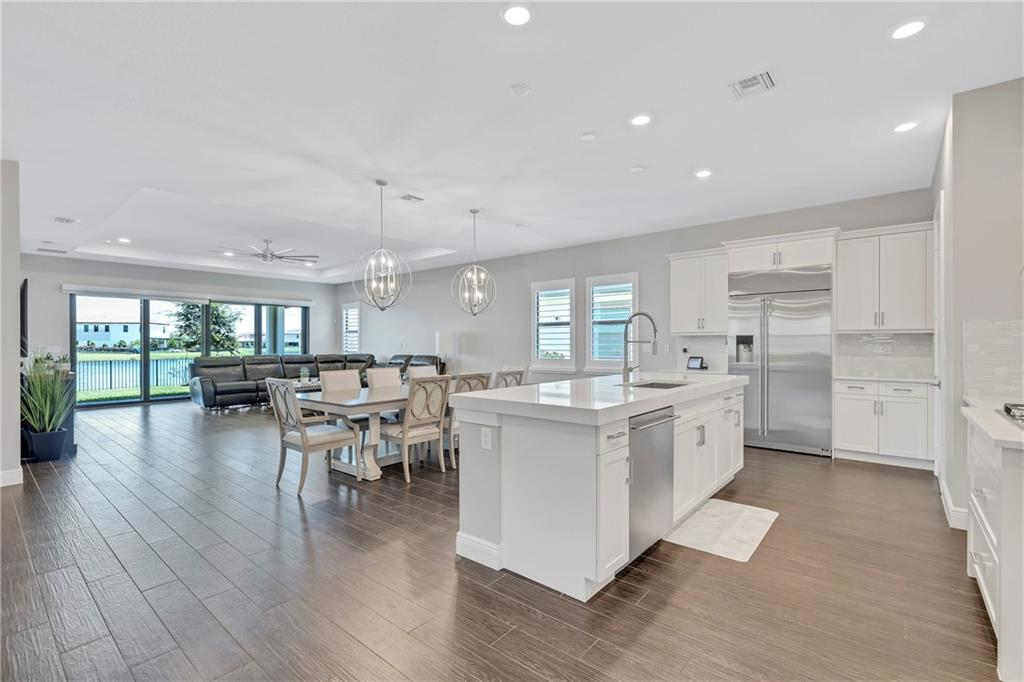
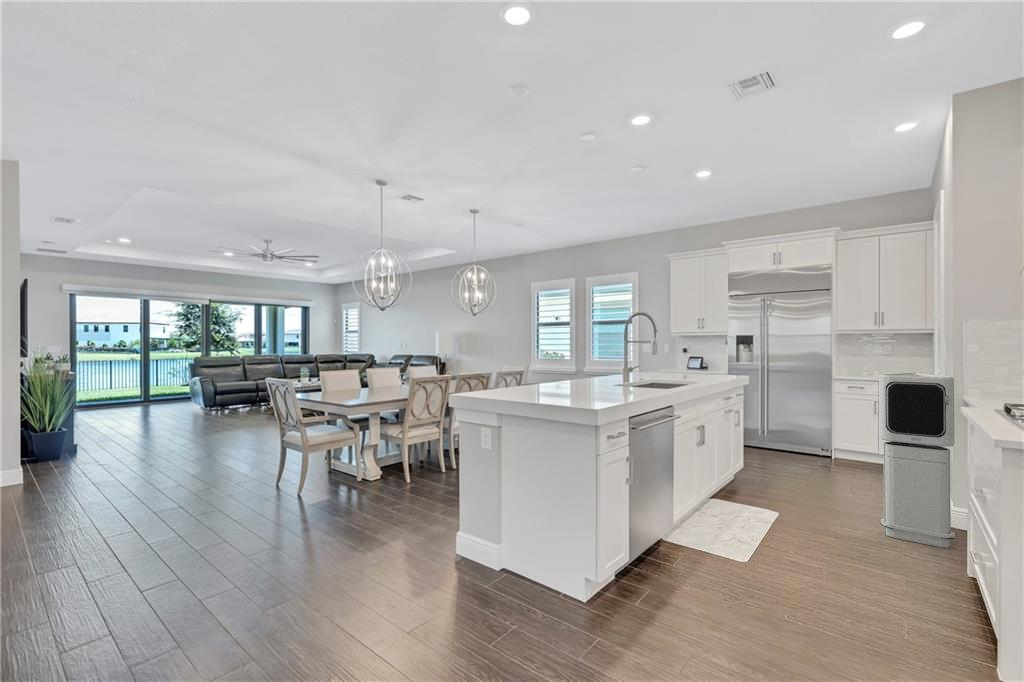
+ air purifier [878,372,956,549]
